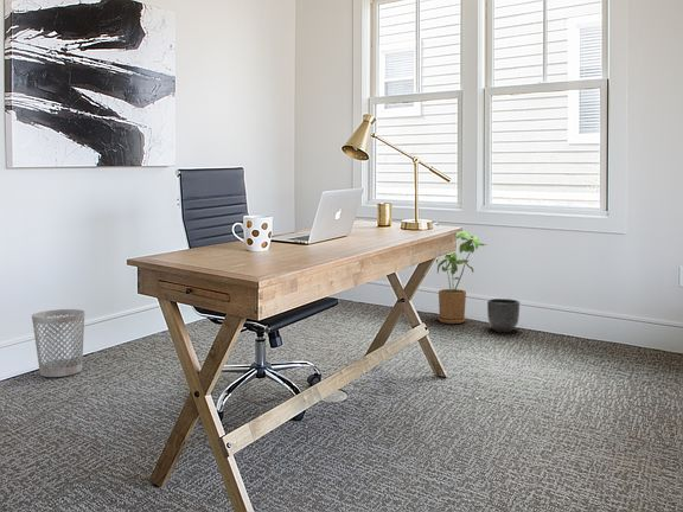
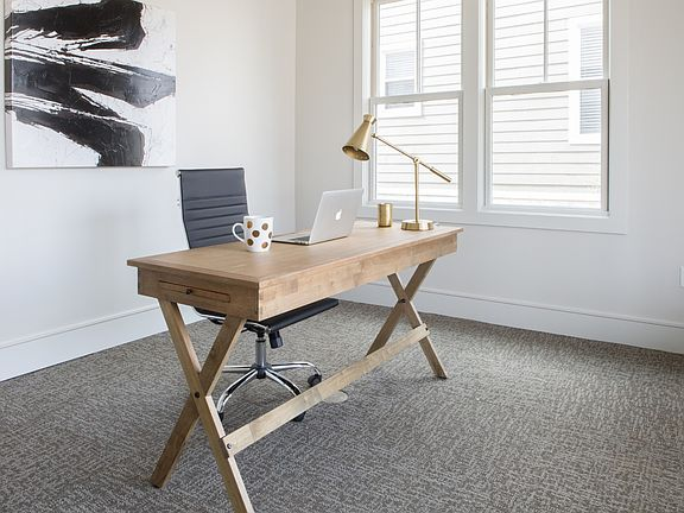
- house plant [435,231,489,325]
- planter [486,297,521,333]
- wastebasket [31,308,85,378]
